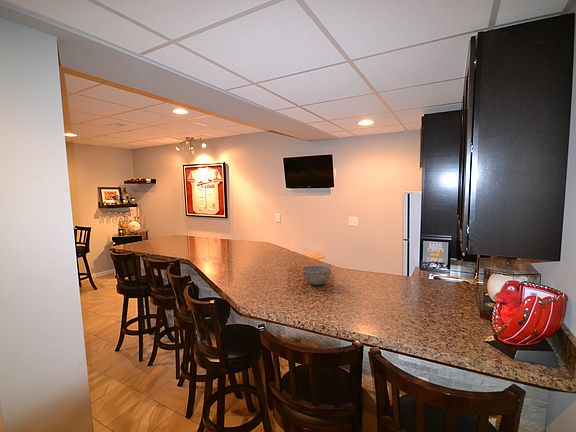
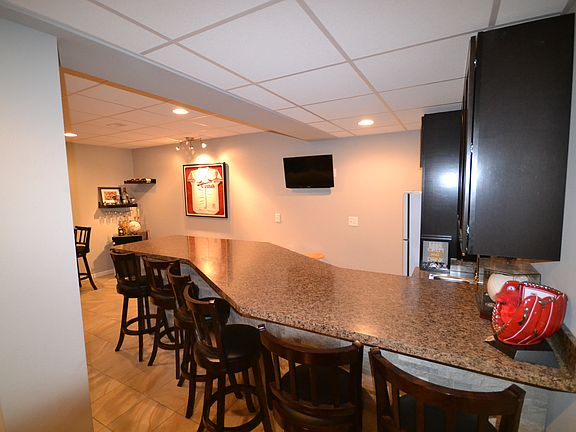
- bowl [301,265,332,286]
